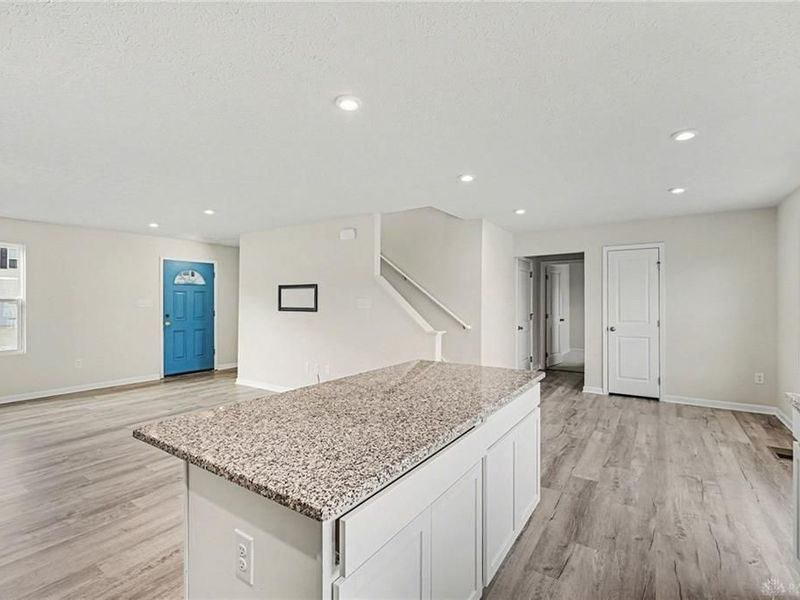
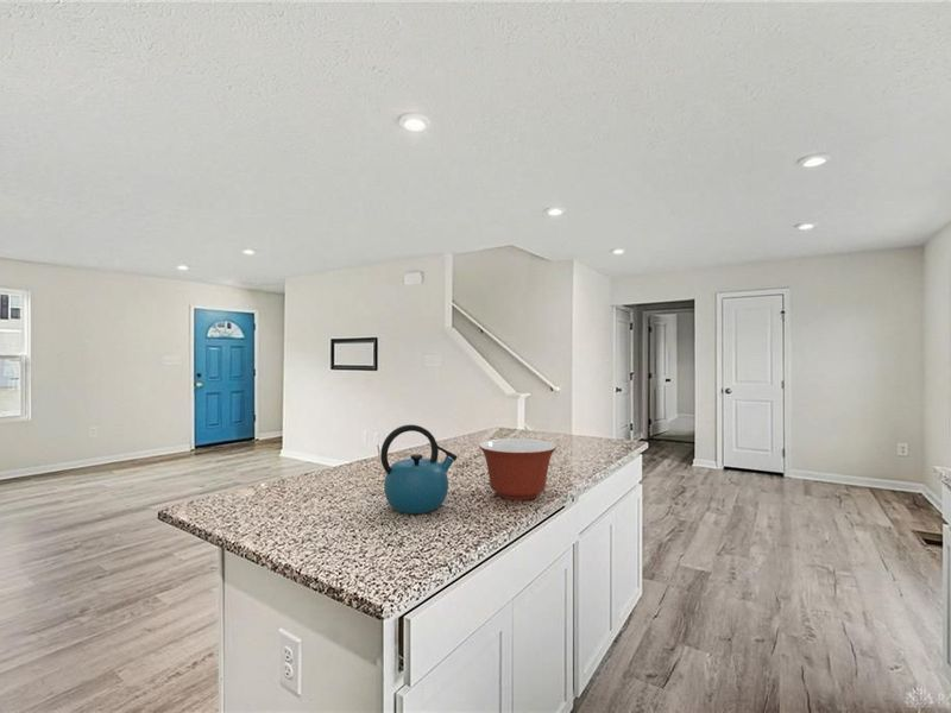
+ kettle [379,423,459,515]
+ mixing bowl [478,437,558,501]
